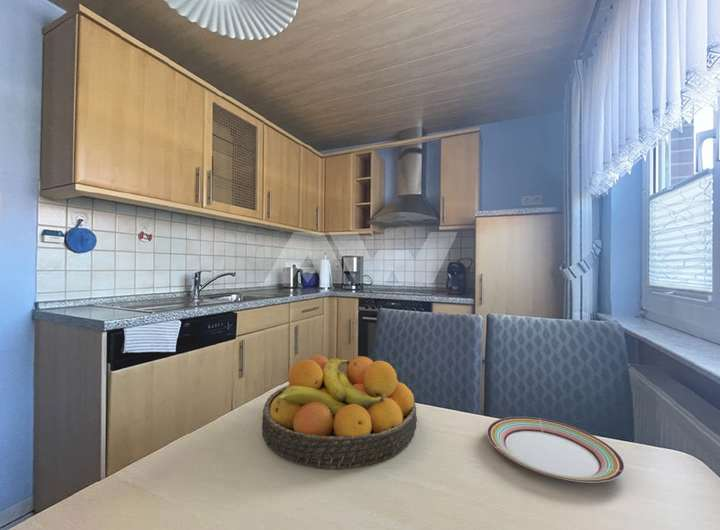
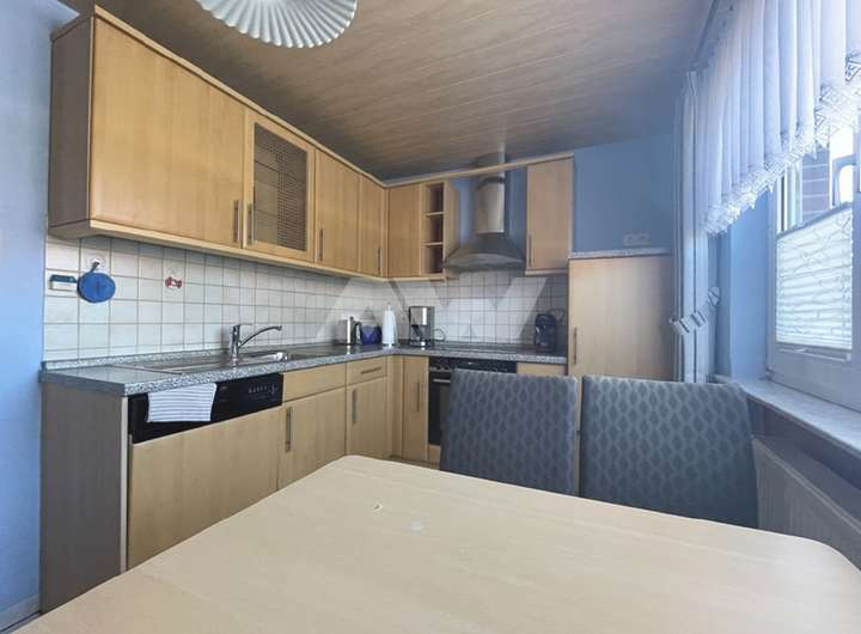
- fruit bowl [261,354,418,470]
- plate [486,416,626,483]
